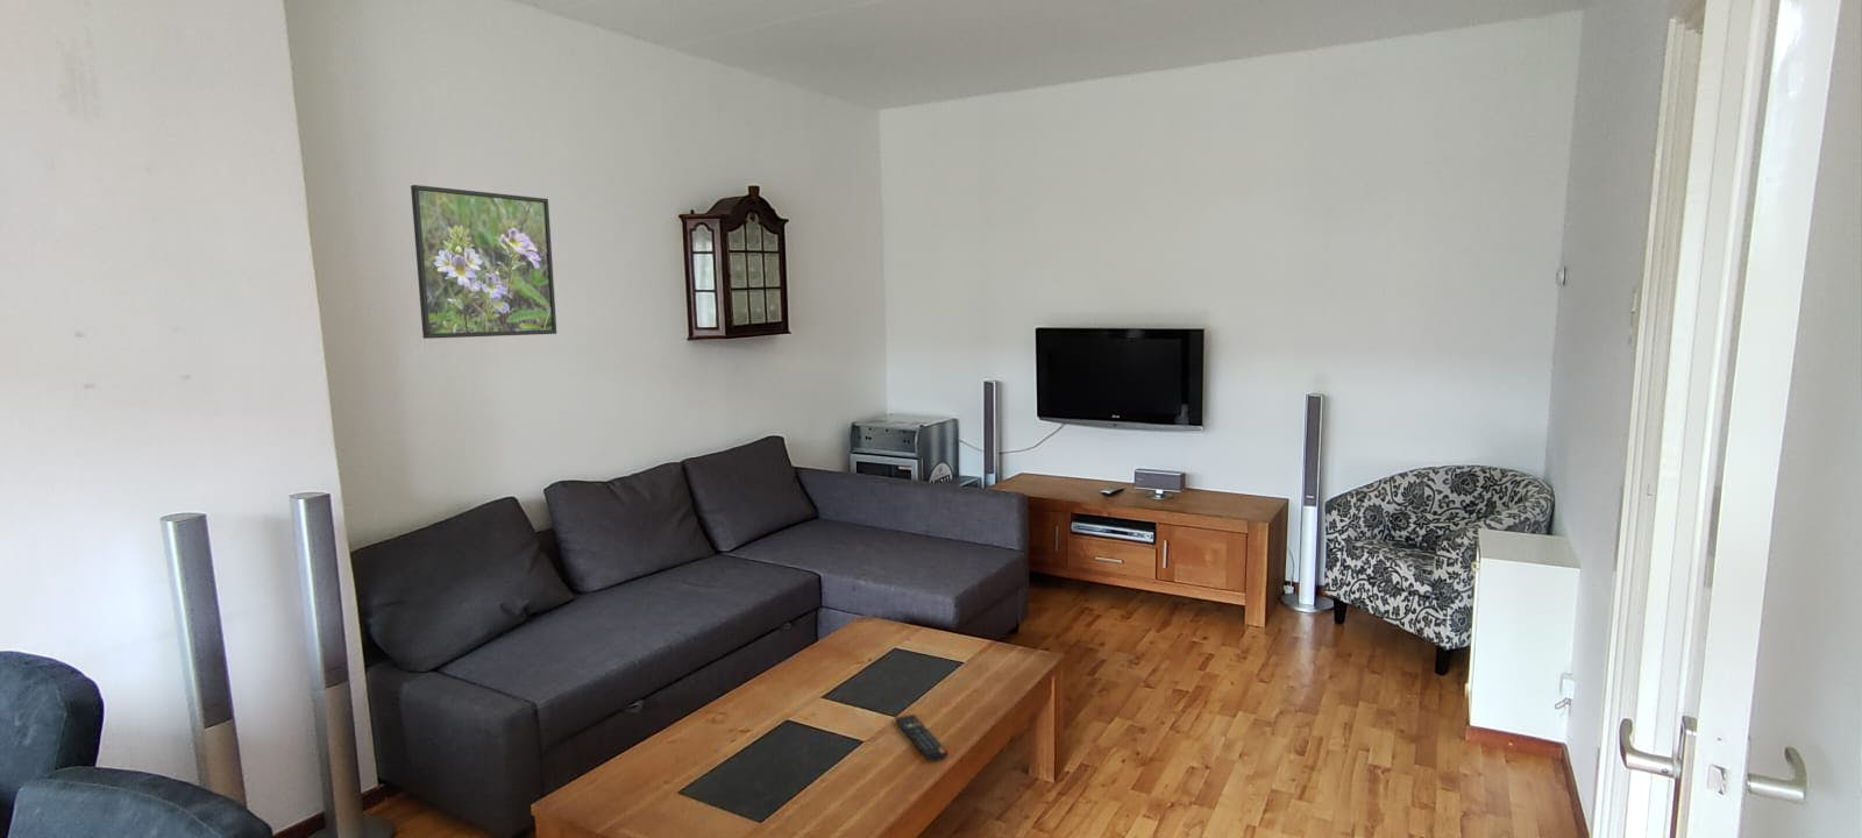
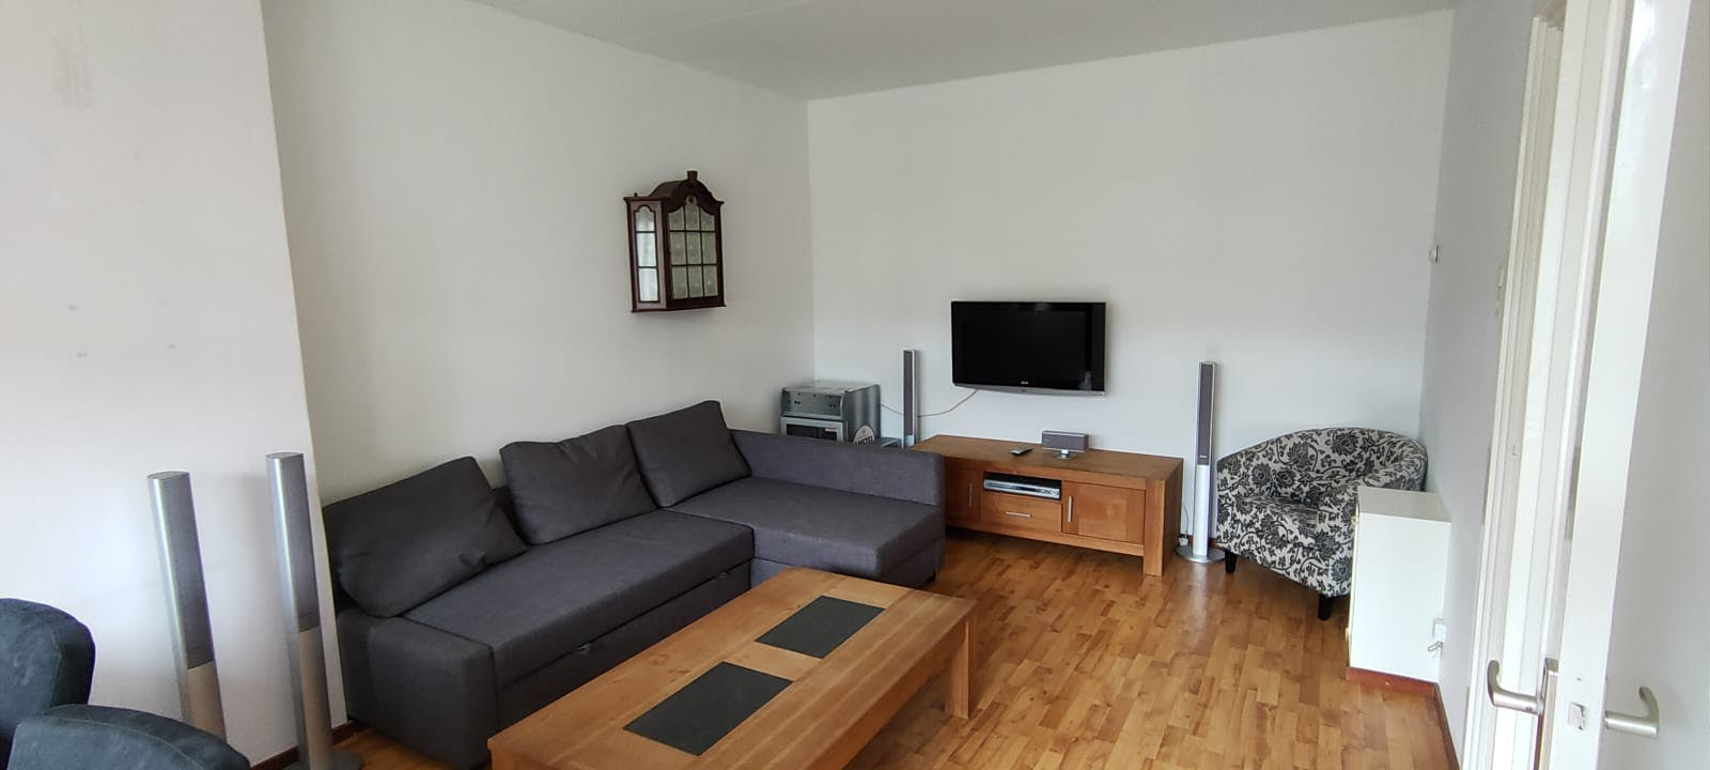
- remote control [894,713,950,762]
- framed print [410,184,557,339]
